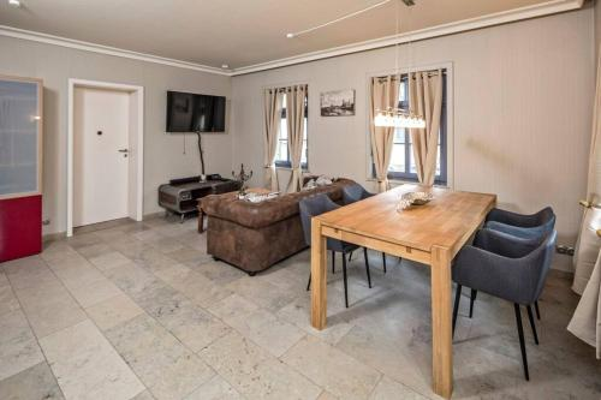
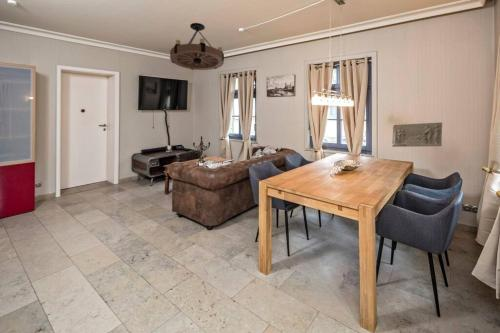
+ chandelier [169,22,225,71]
+ relief sculpture [391,121,443,148]
